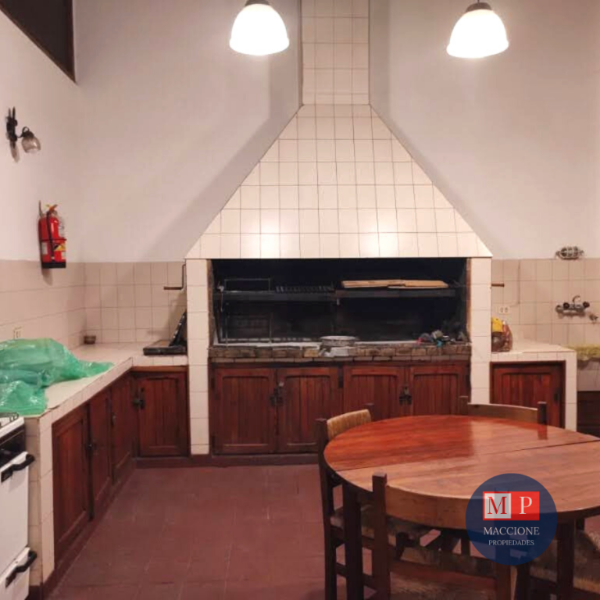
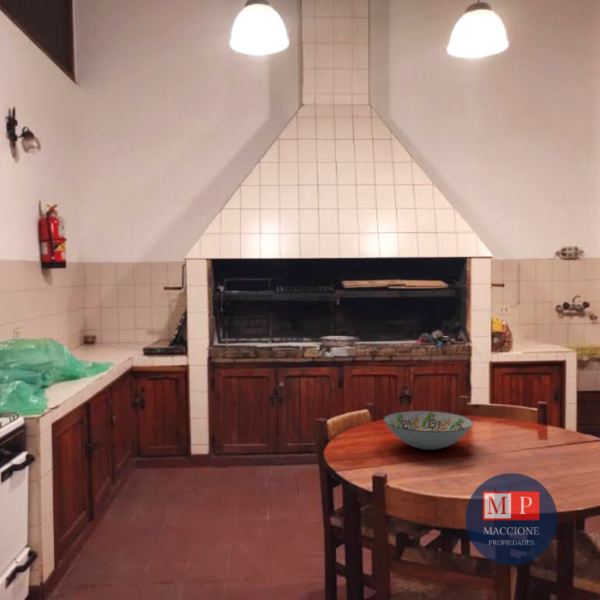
+ decorative bowl [382,409,474,451]
